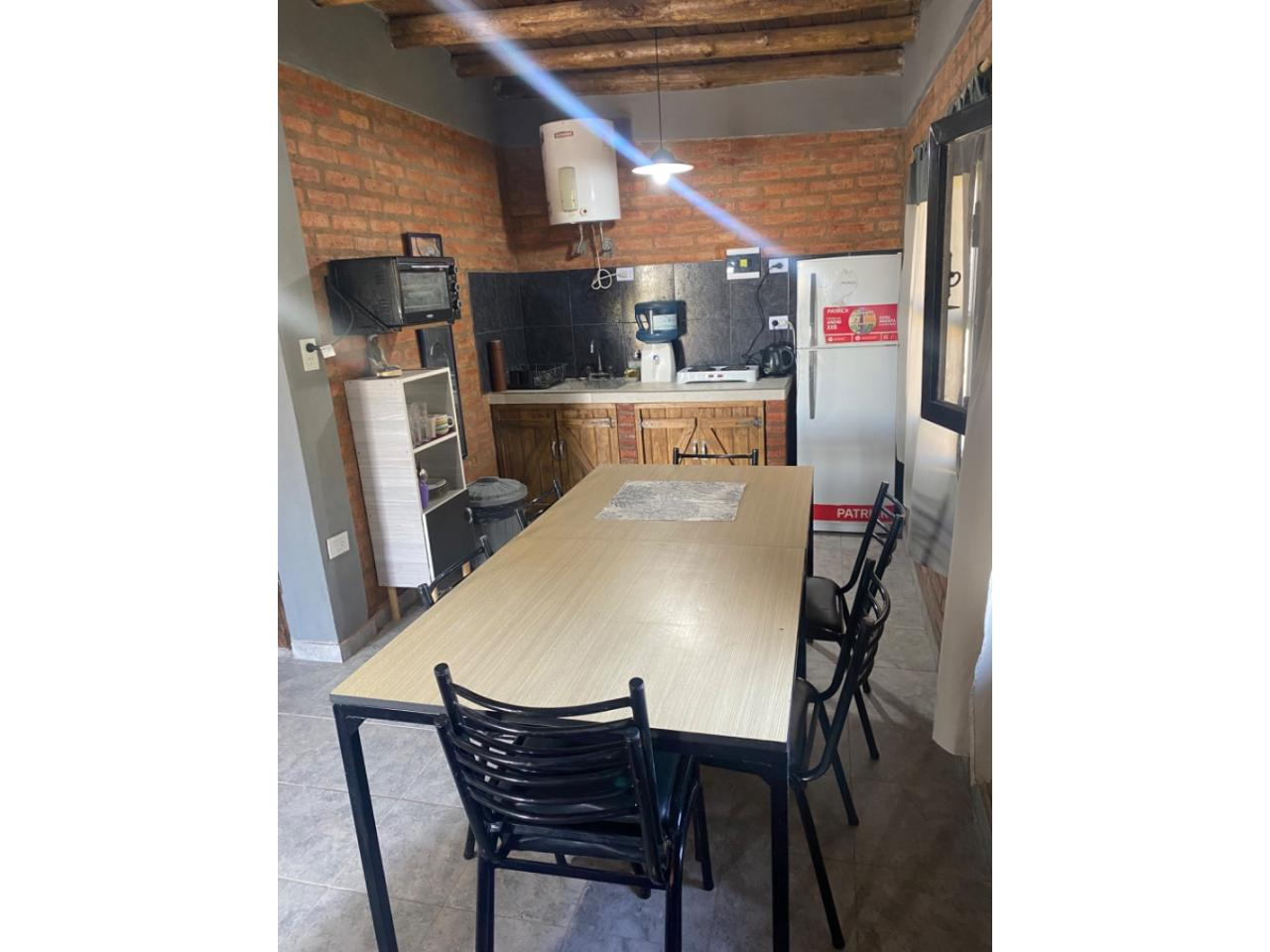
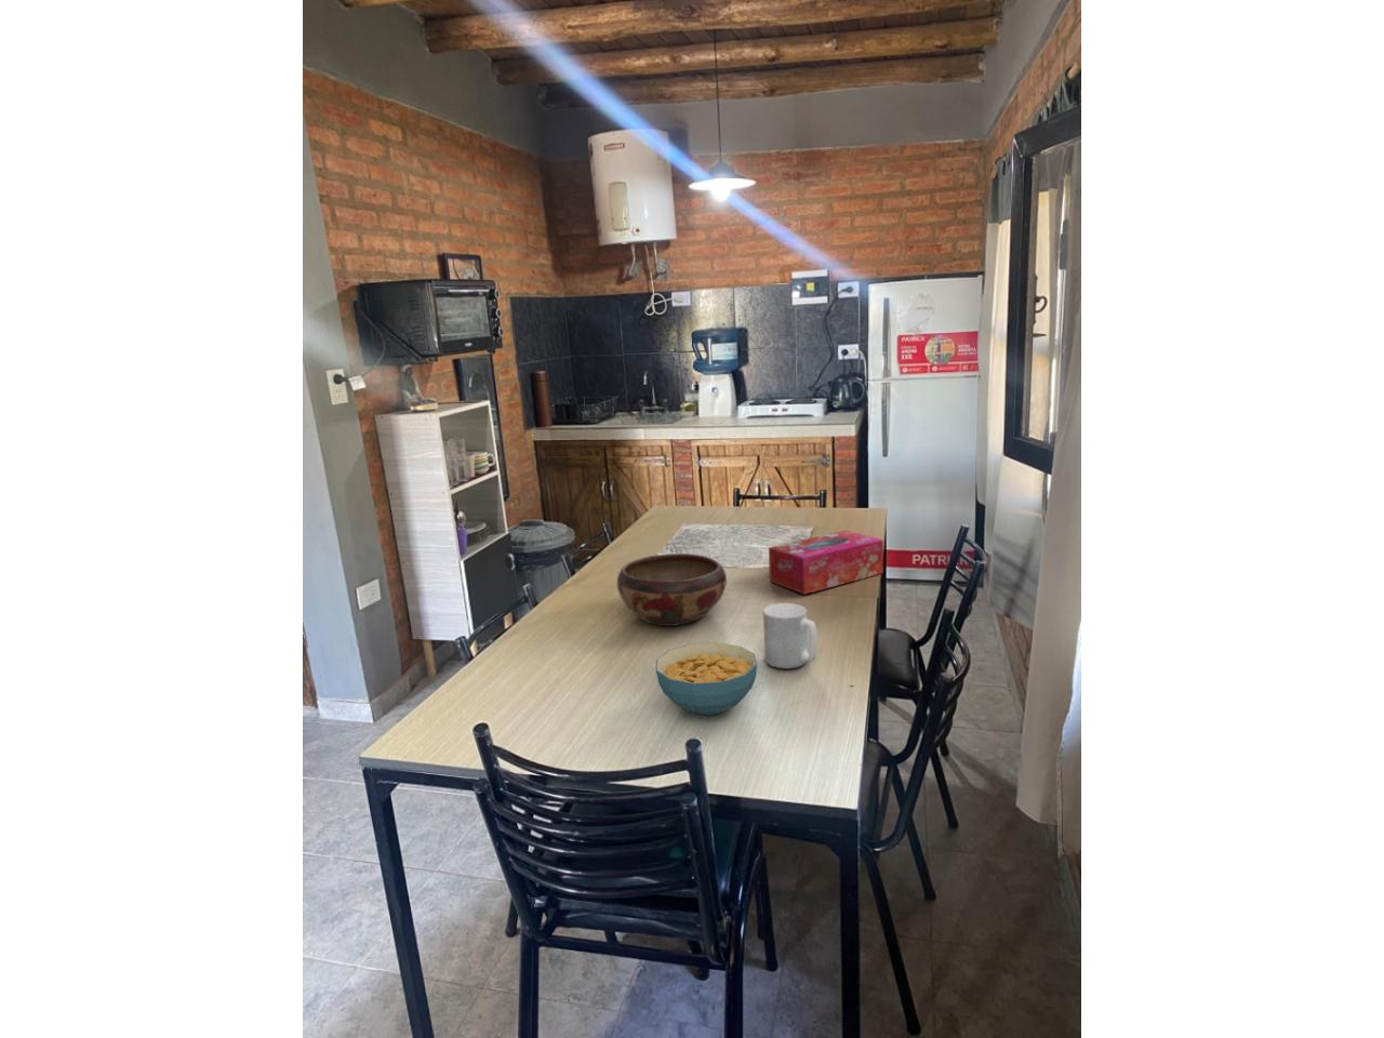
+ decorative bowl [617,553,728,627]
+ cereal bowl [655,641,758,715]
+ mug [762,602,818,669]
+ tissue box [767,529,885,595]
